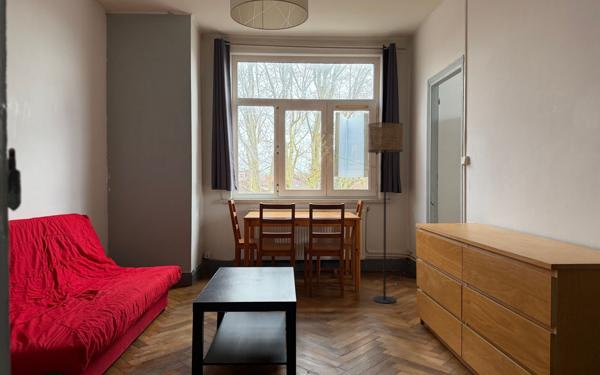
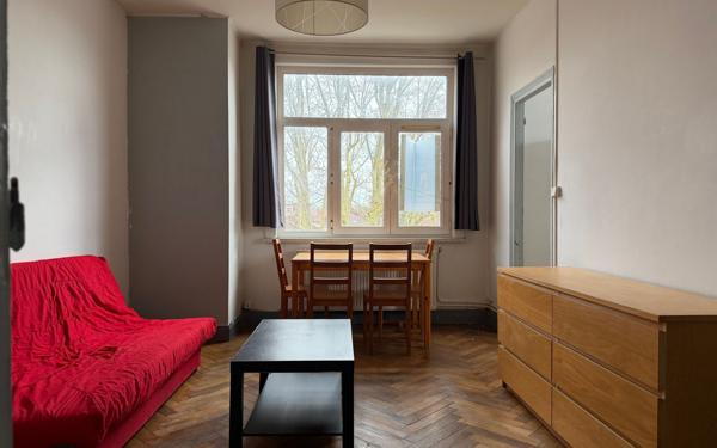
- floor lamp [367,121,404,304]
